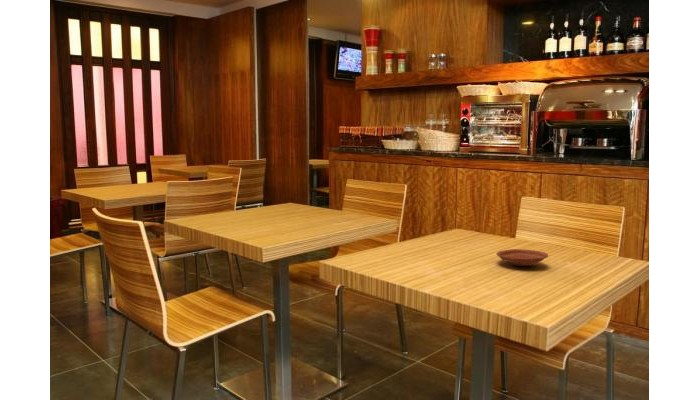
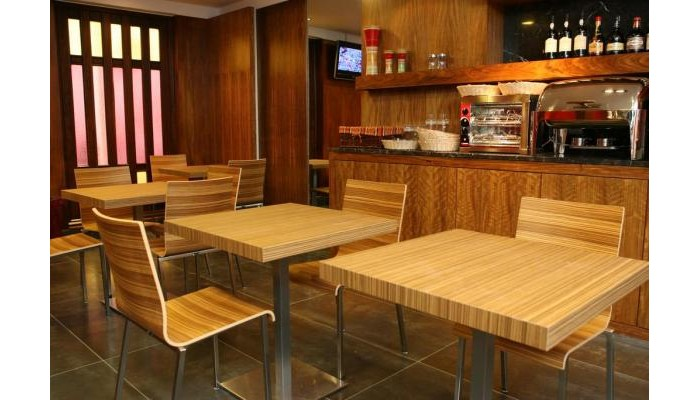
- plate [495,248,549,267]
